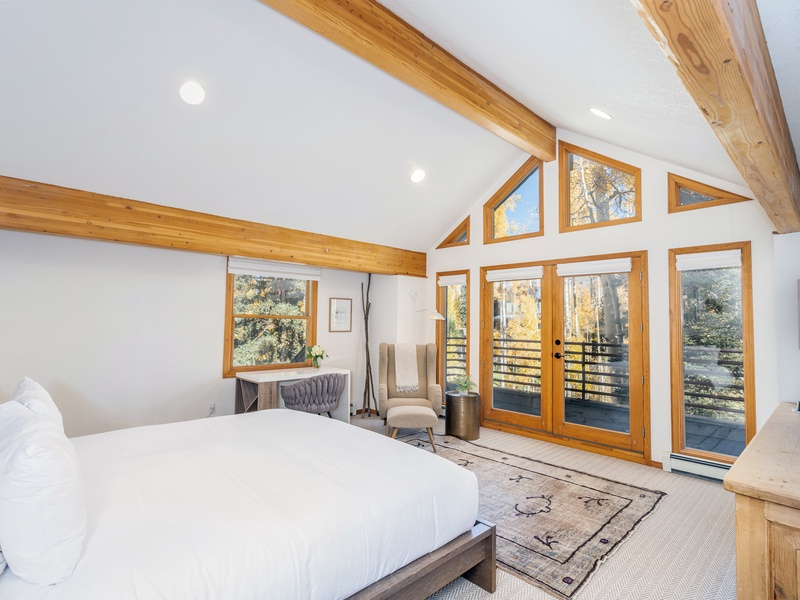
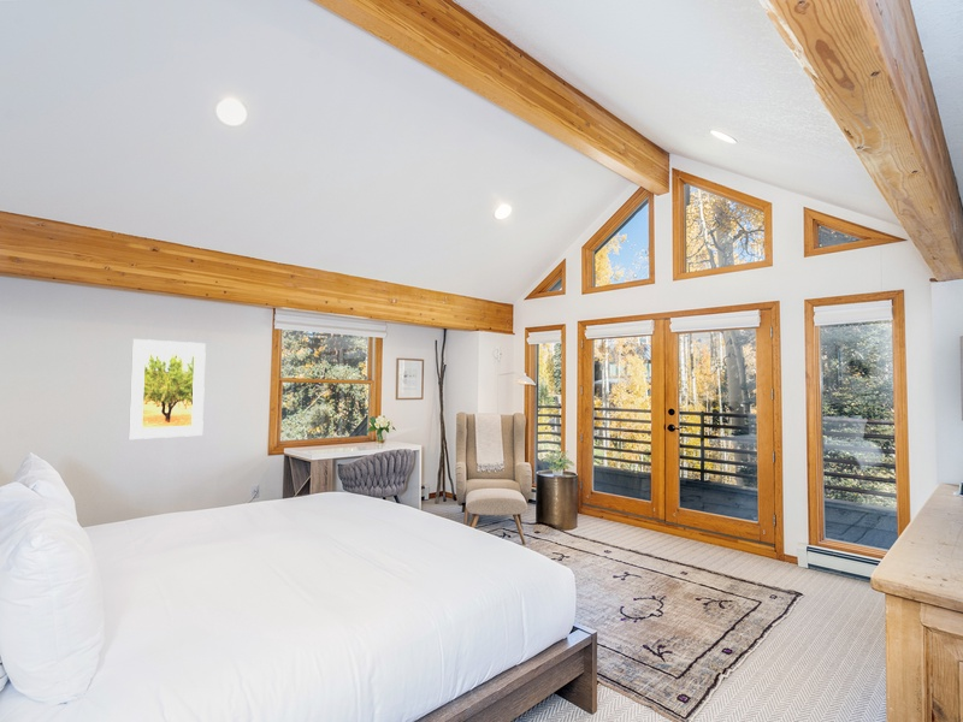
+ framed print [128,338,207,440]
